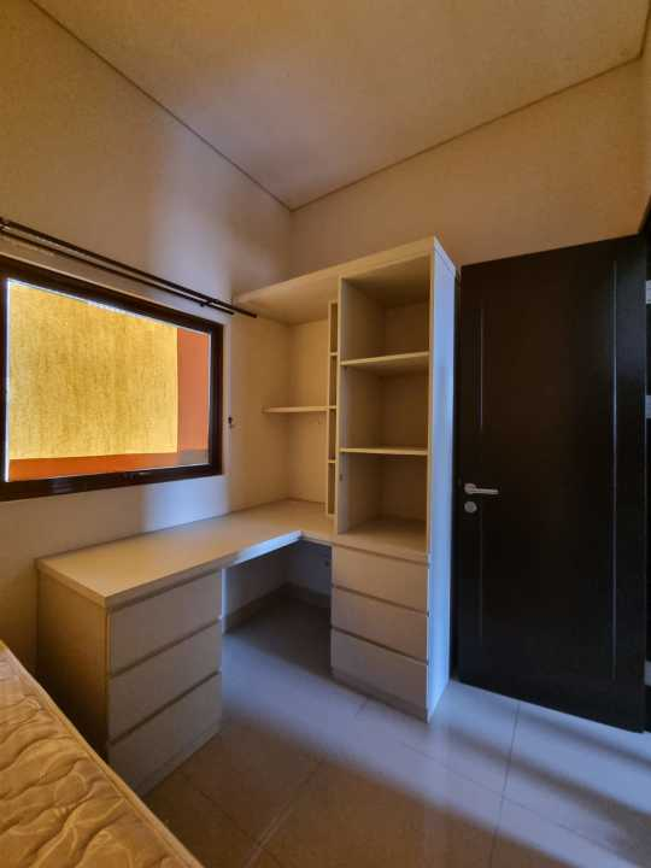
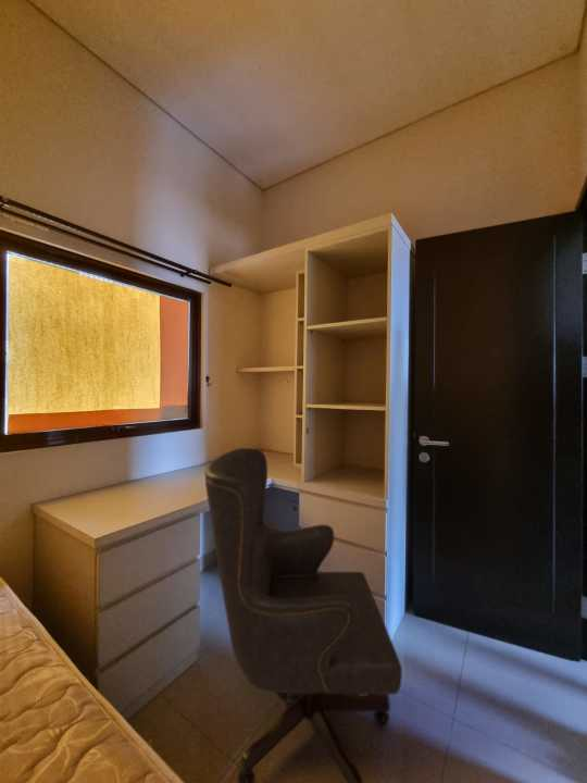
+ chair [203,447,403,783]
